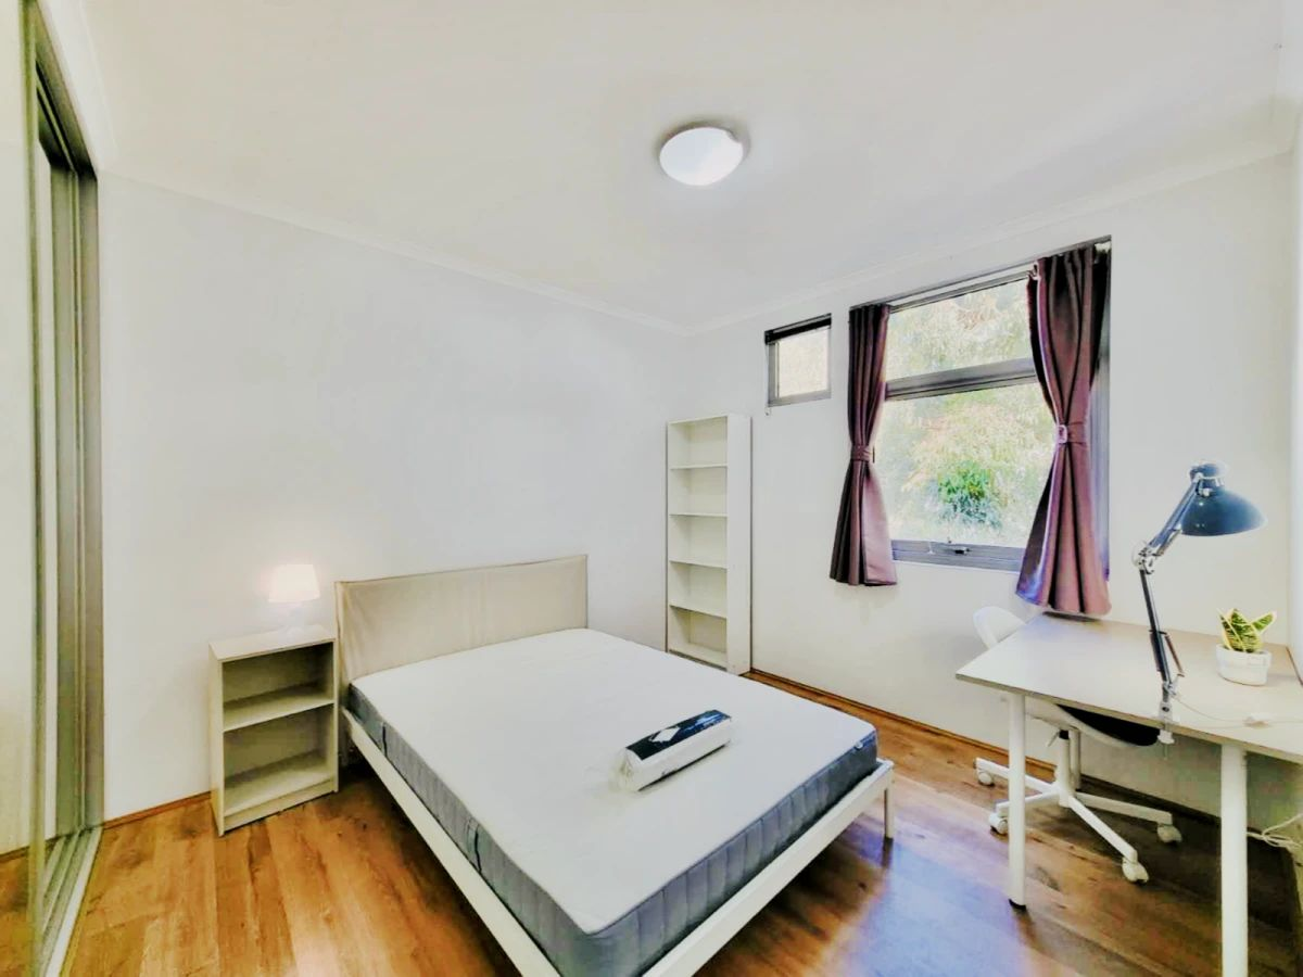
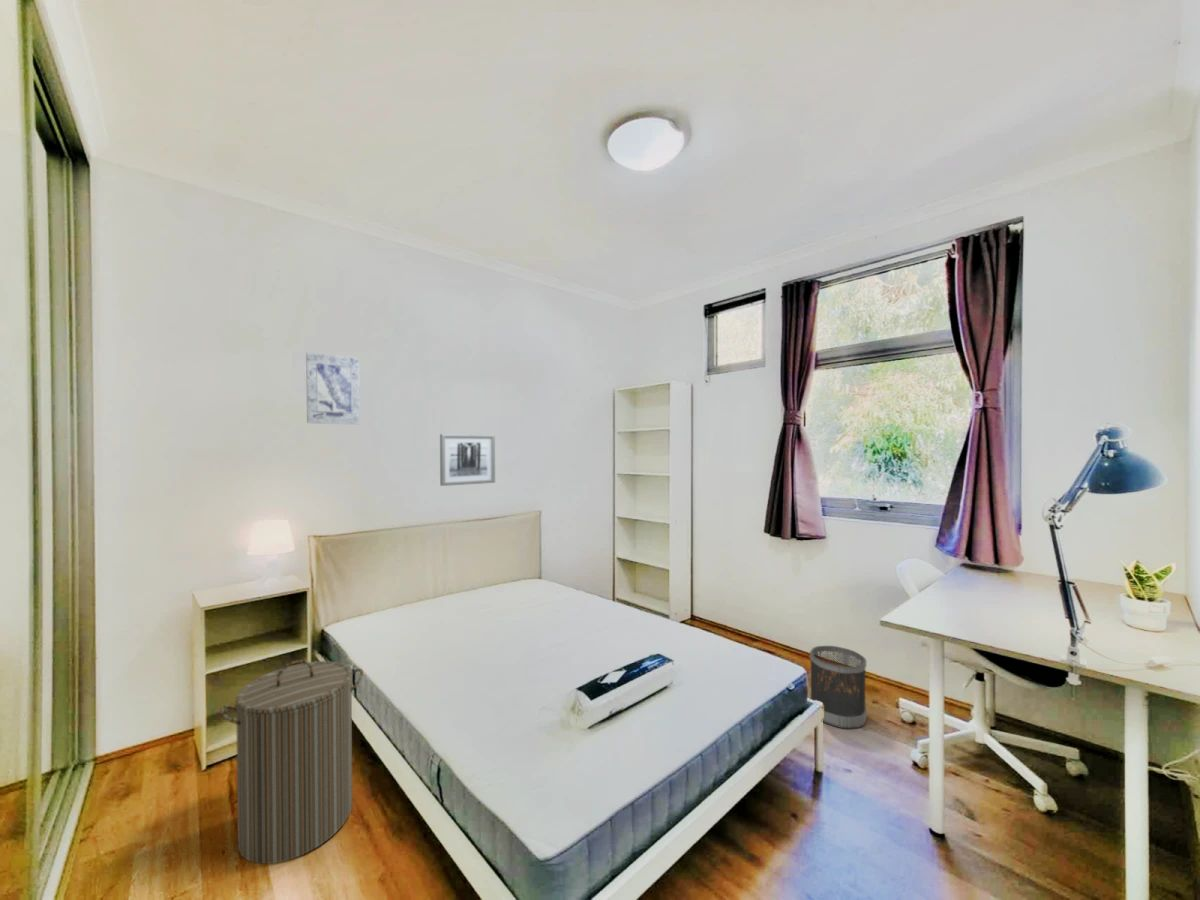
+ wall art [305,351,361,425]
+ wastebasket [809,645,867,730]
+ laundry hamper [219,659,364,865]
+ wall art [439,433,496,487]
